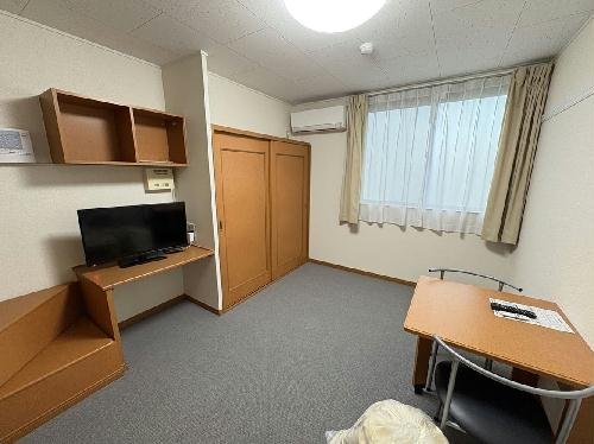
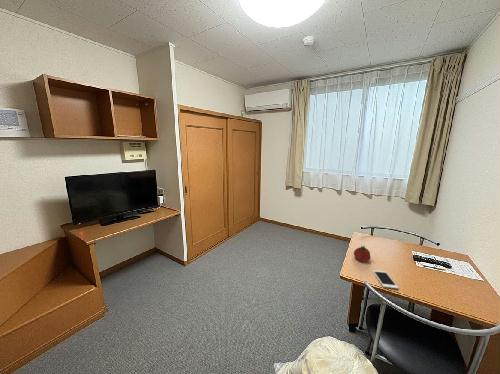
+ cell phone [372,269,399,290]
+ fruit [353,245,371,263]
